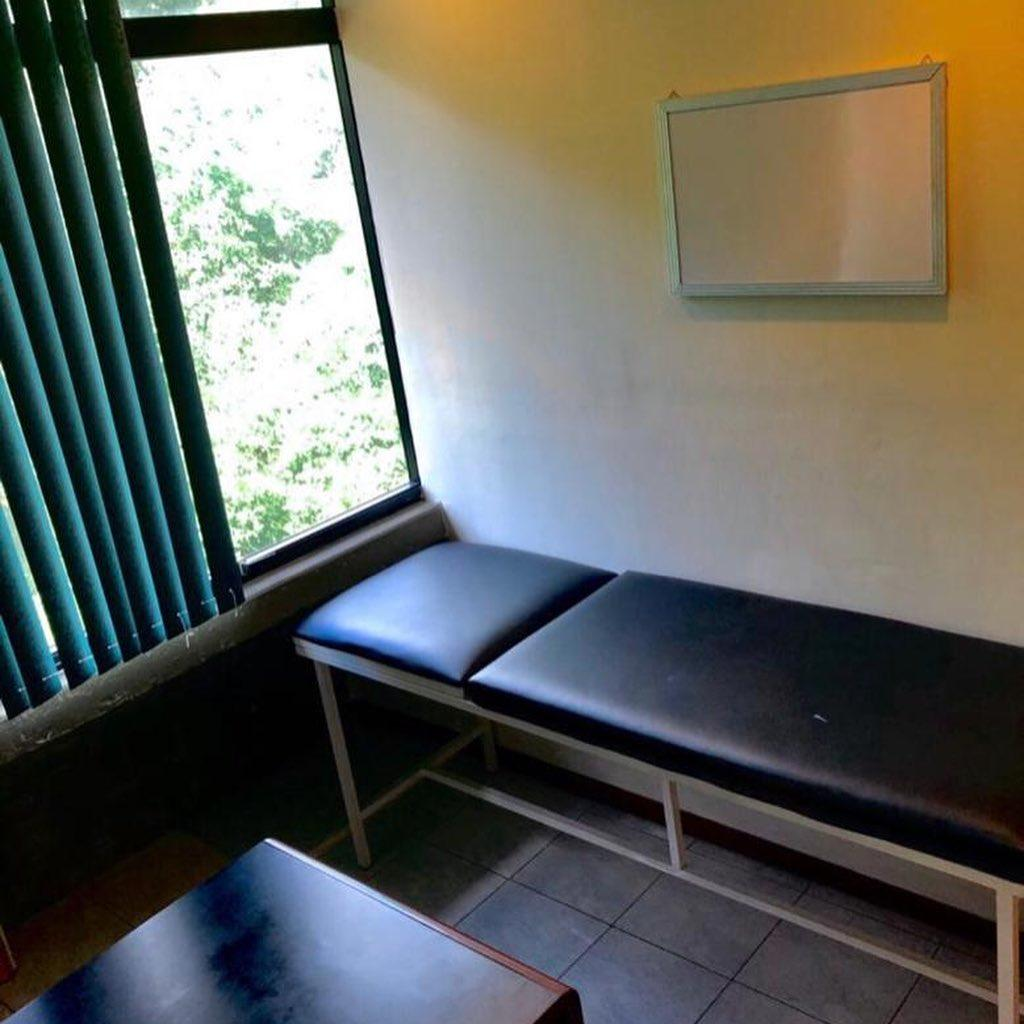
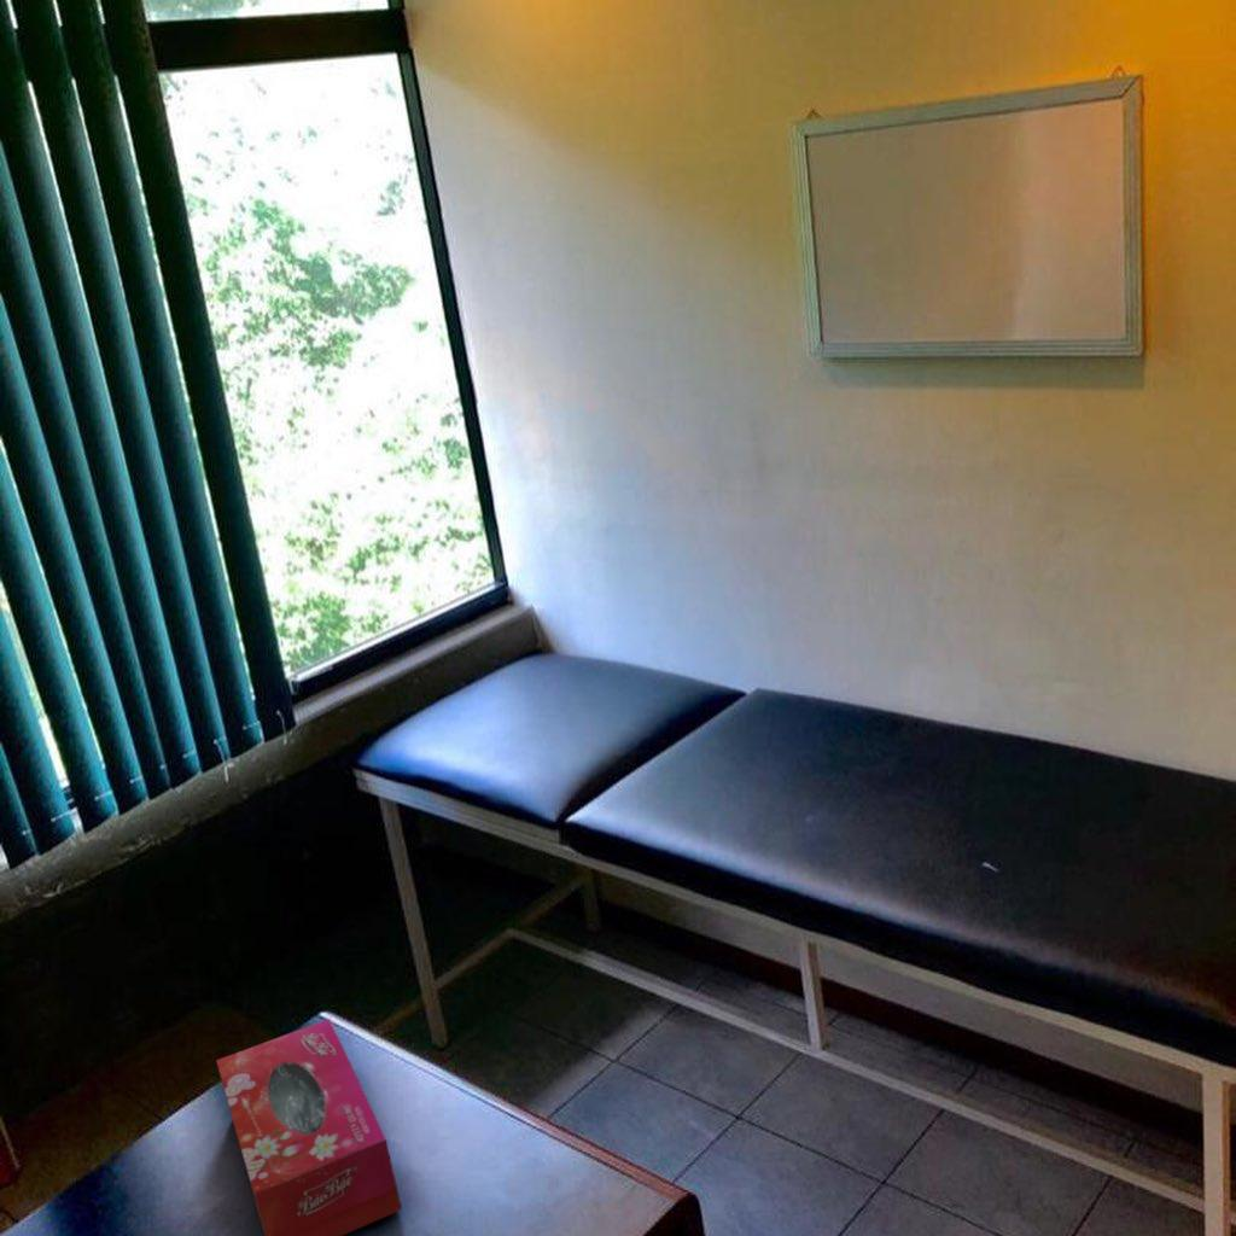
+ tissue box [215,1018,403,1236]
